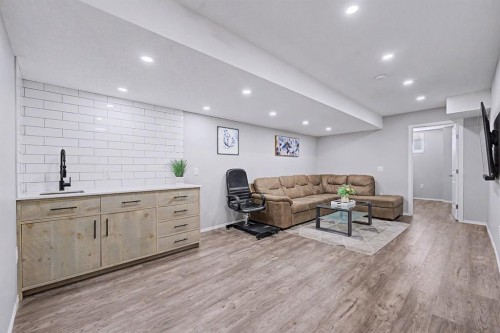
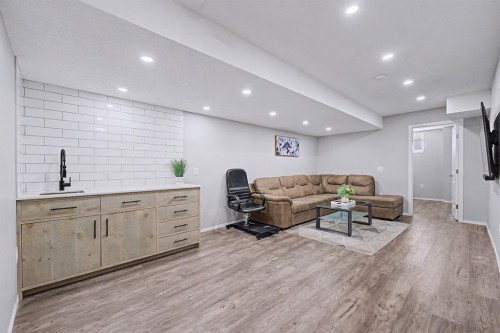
- wall art [216,125,240,156]
